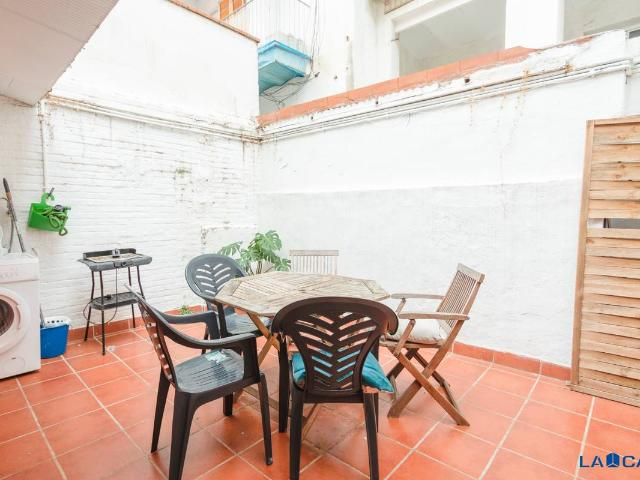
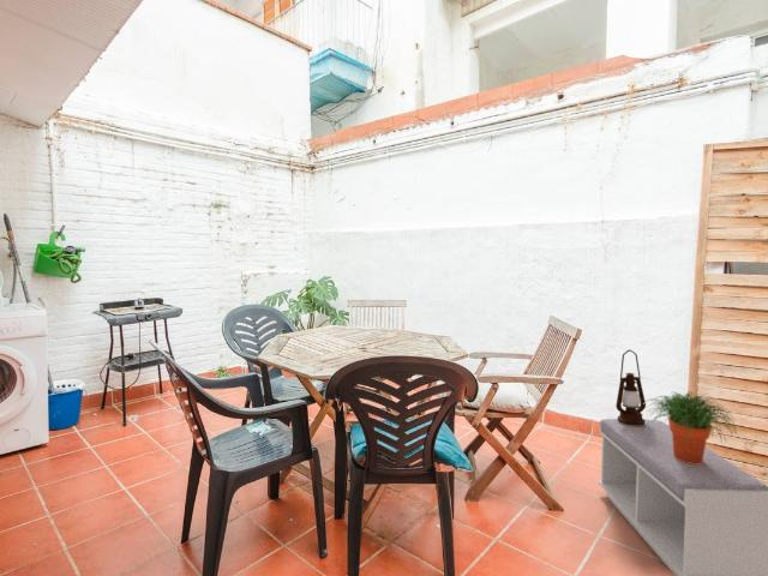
+ lantern [614,349,647,425]
+ bench [598,418,768,576]
+ potted plant [643,390,738,464]
